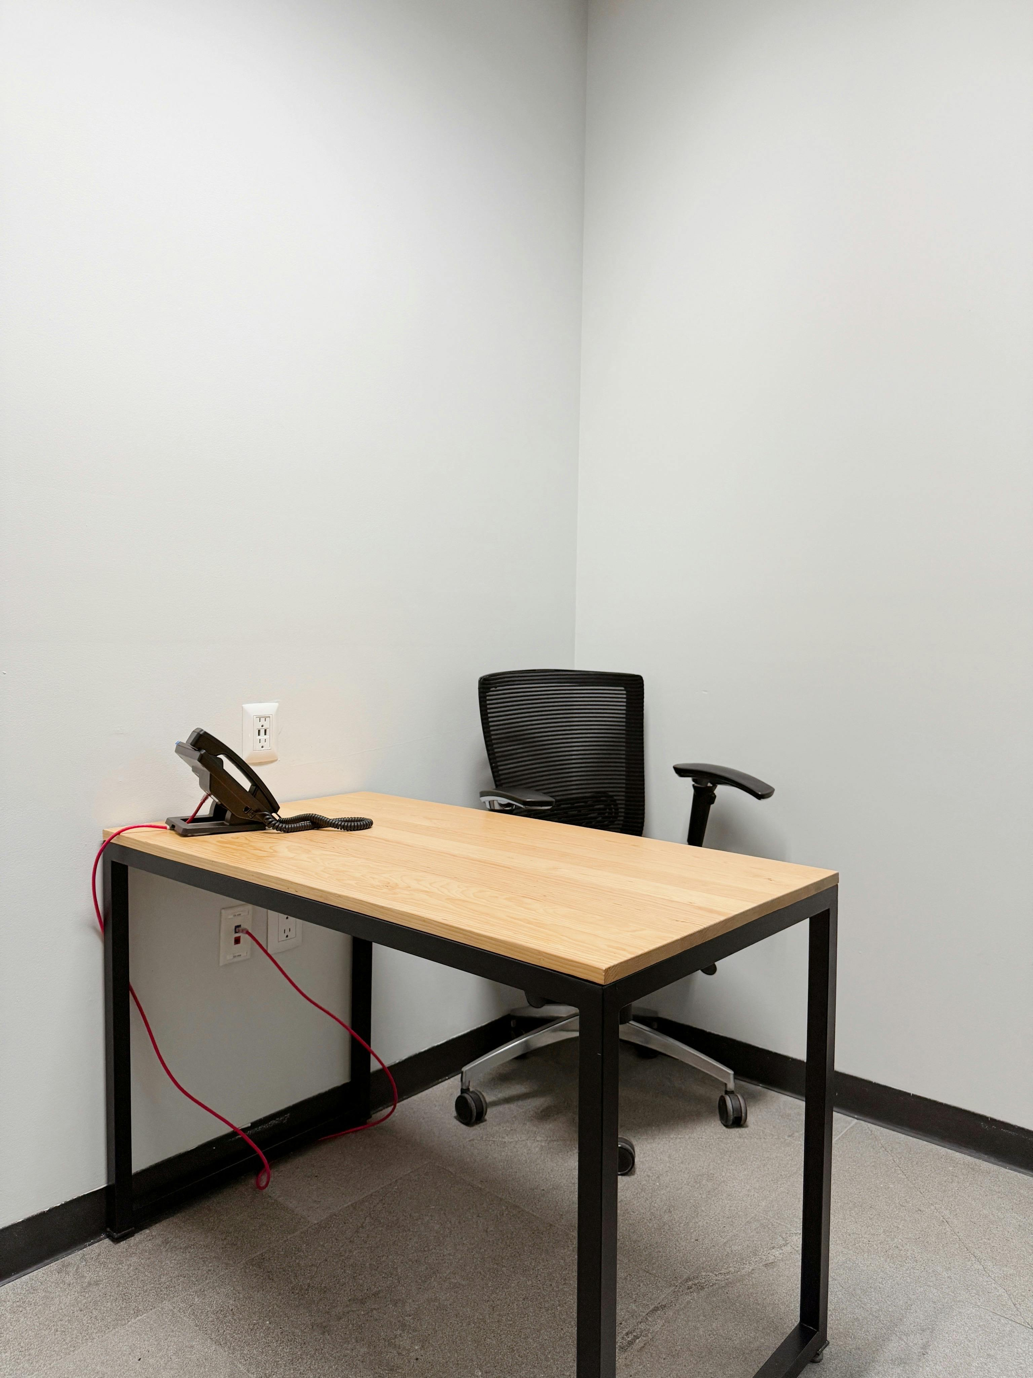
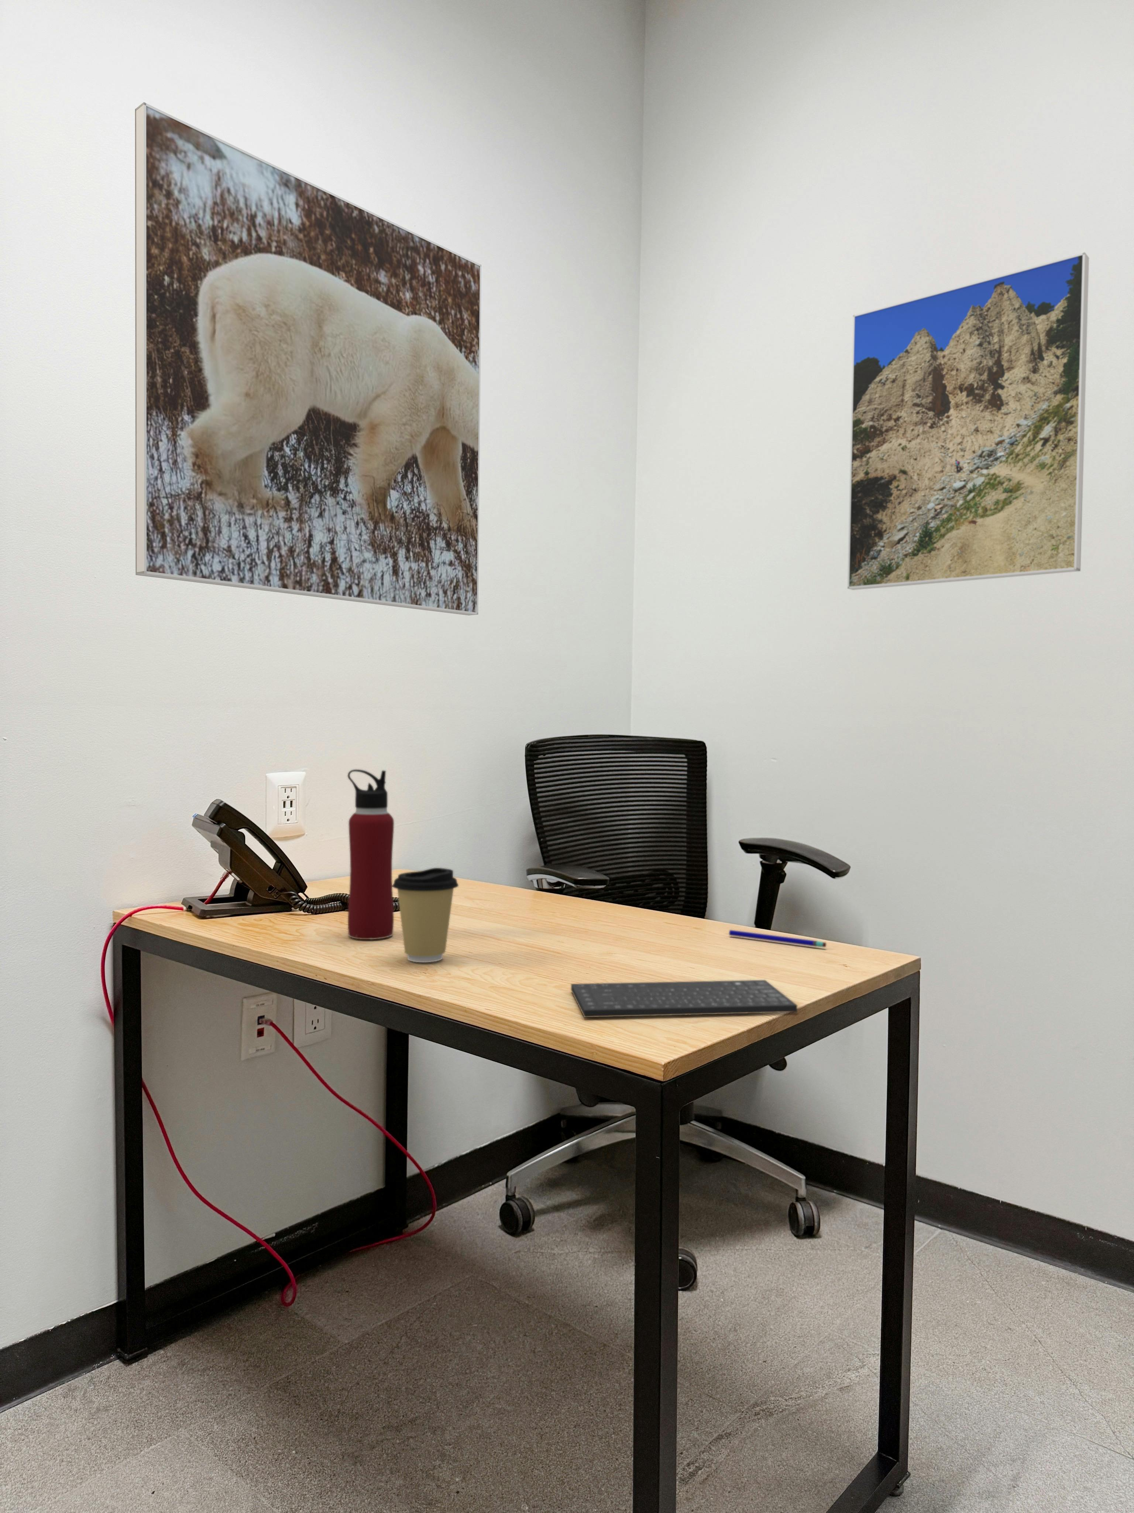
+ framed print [135,102,481,616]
+ coffee cup [392,867,459,963]
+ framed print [847,251,1090,590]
+ keyboard [571,979,798,1017]
+ pen [729,929,827,948]
+ water bottle [348,770,394,940]
